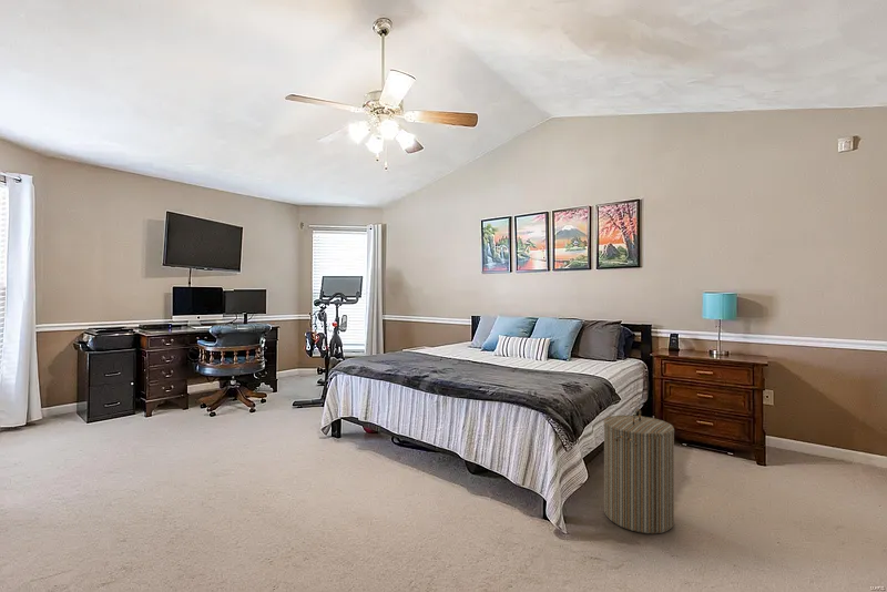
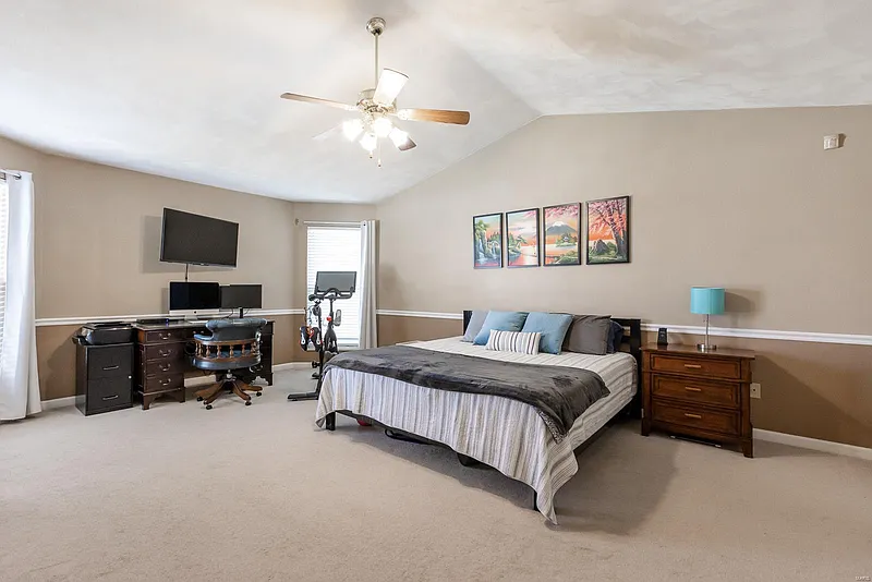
- laundry hamper [603,408,675,534]
